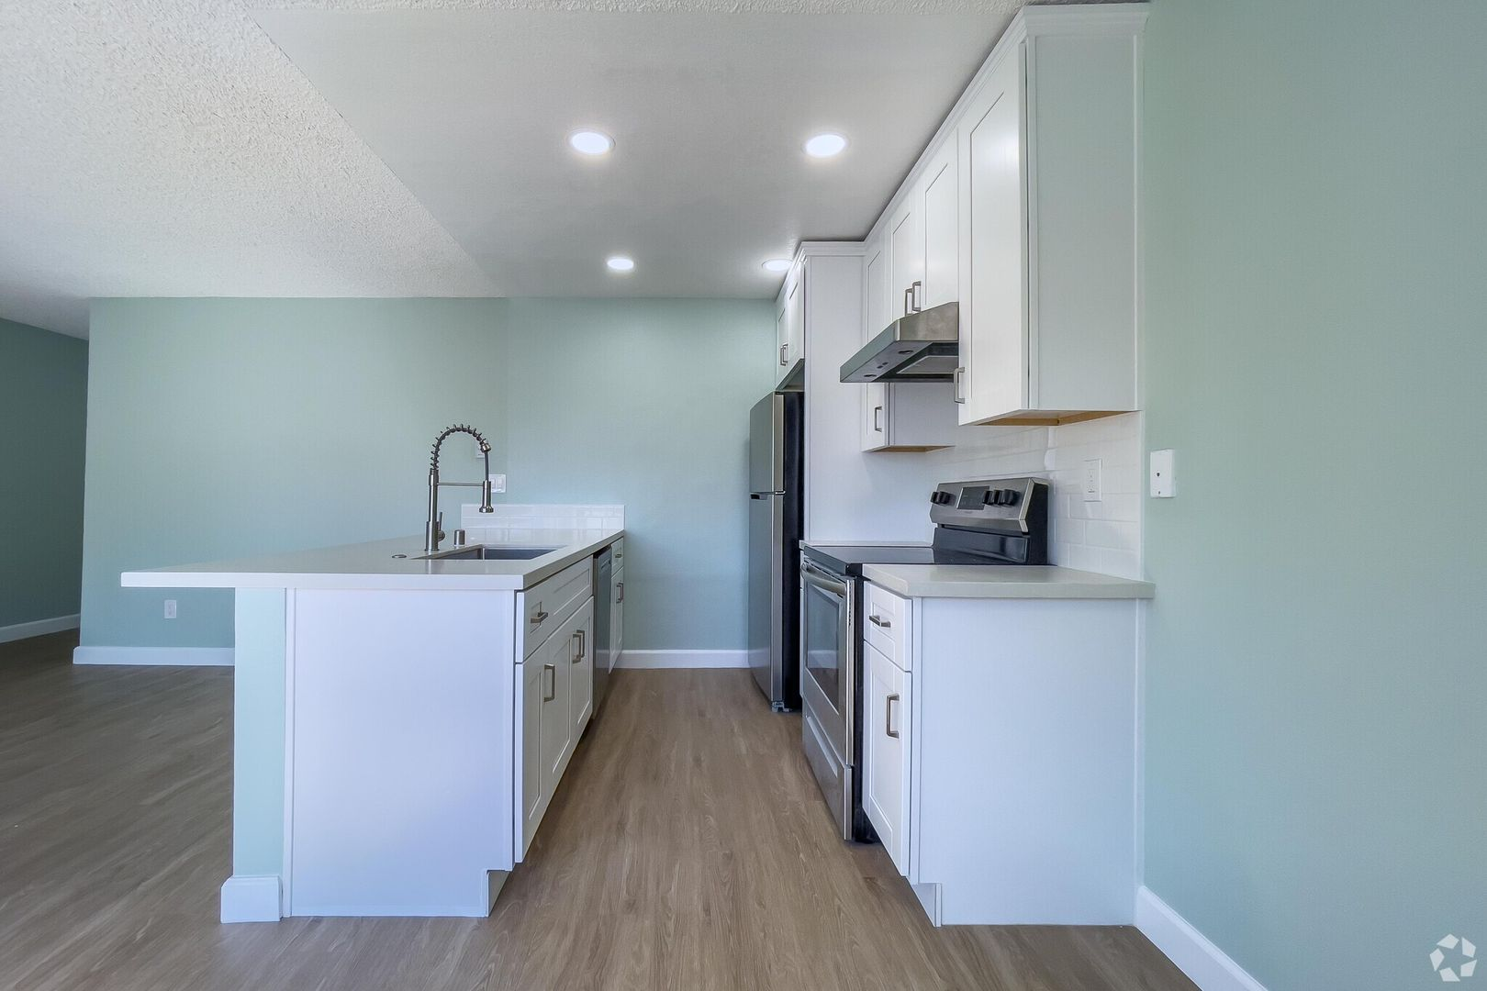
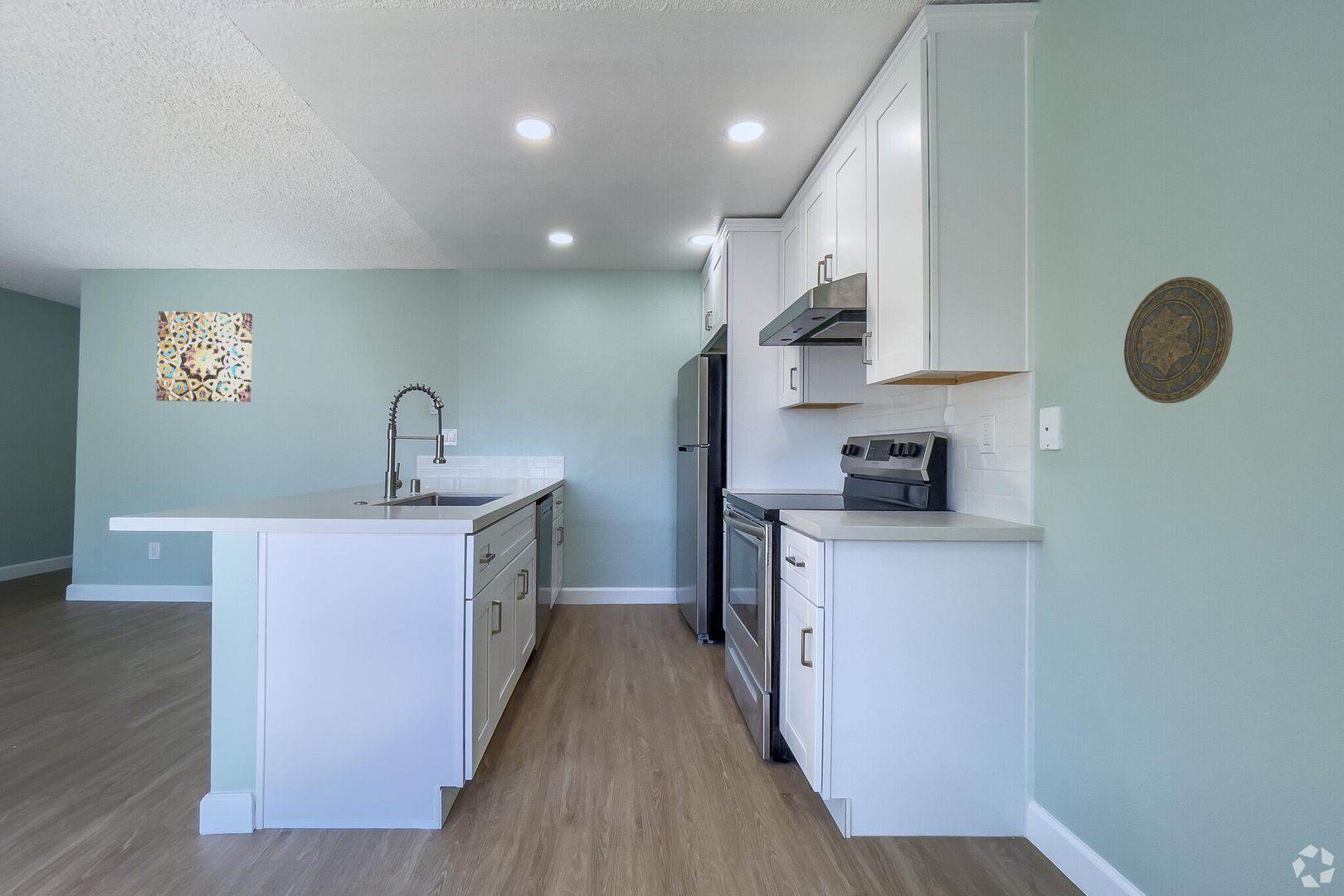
+ wall art [156,310,253,403]
+ decorative plate [1123,276,1234,404]
